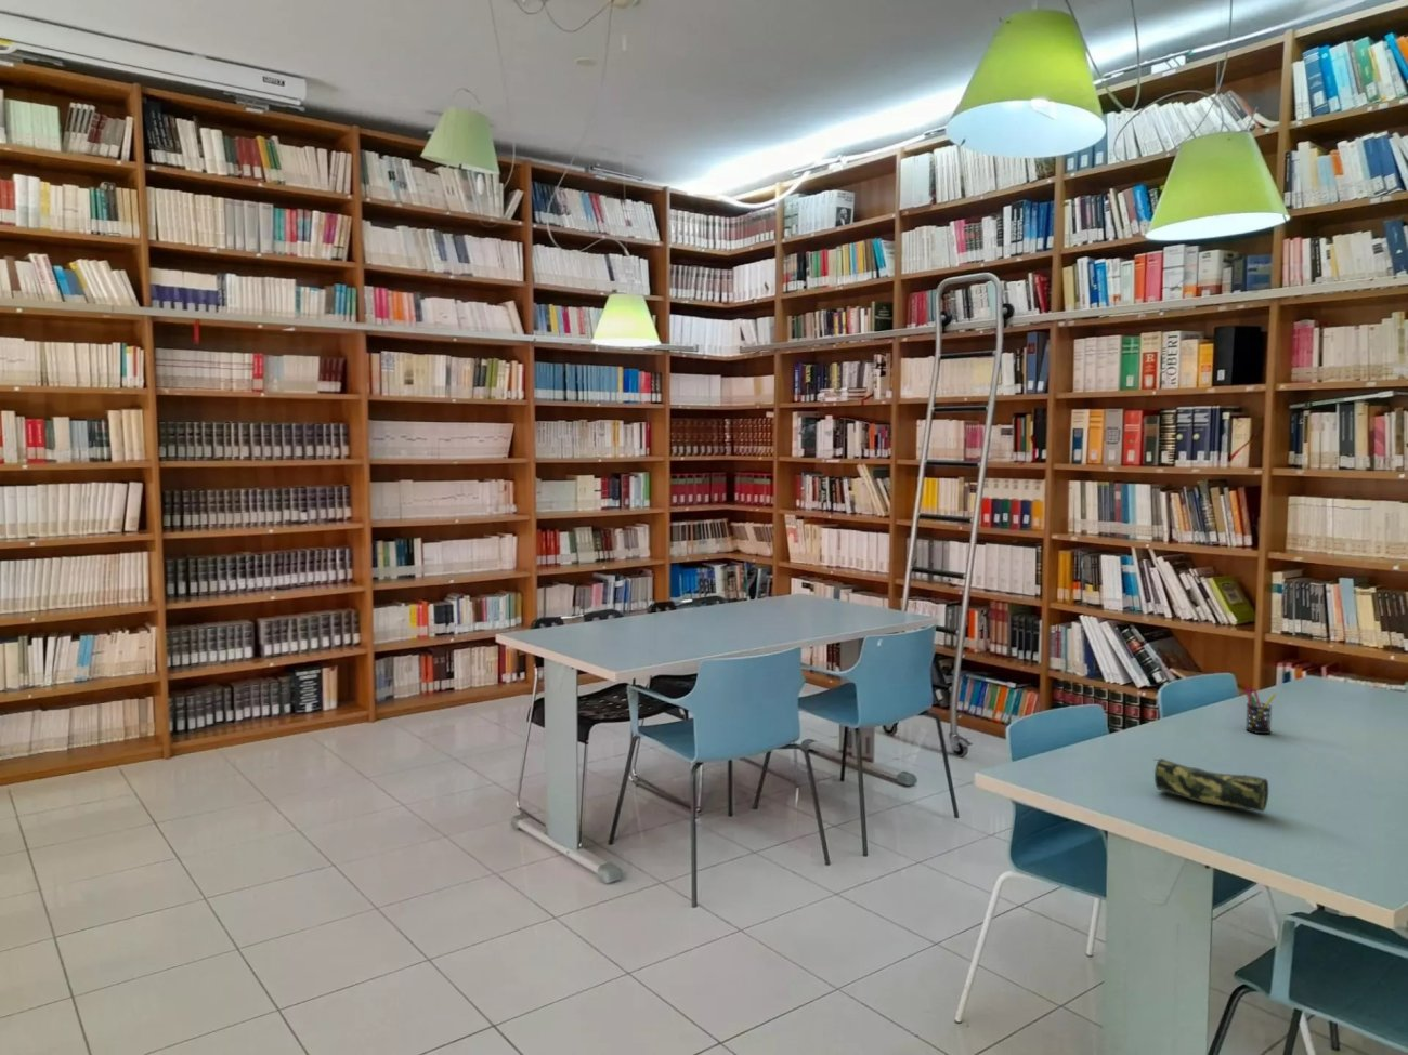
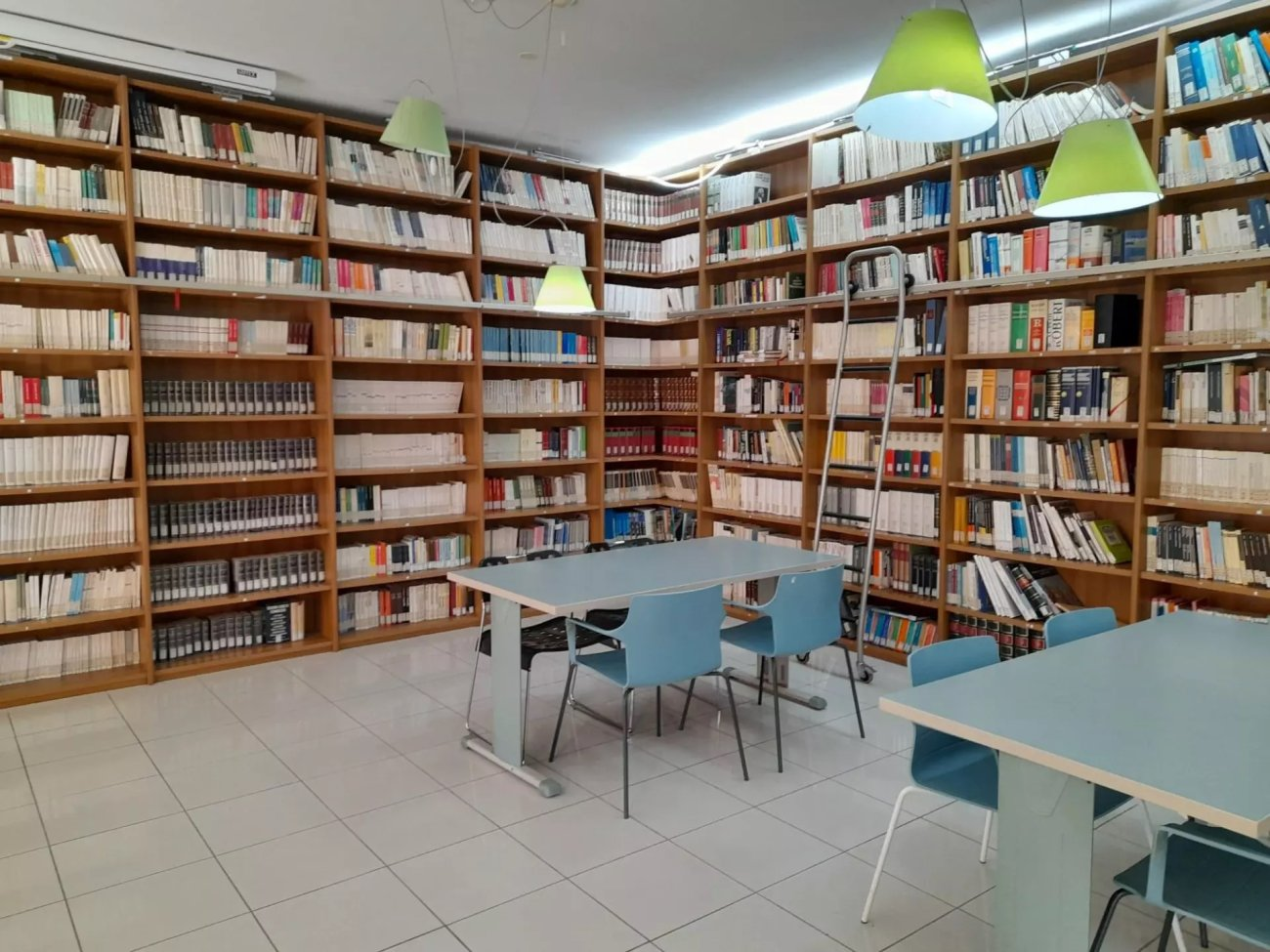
- pencil case [1152,757,1269,812]
- pen holder [1244,684,1277,735]
